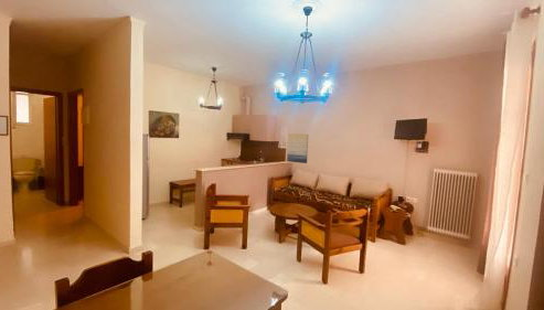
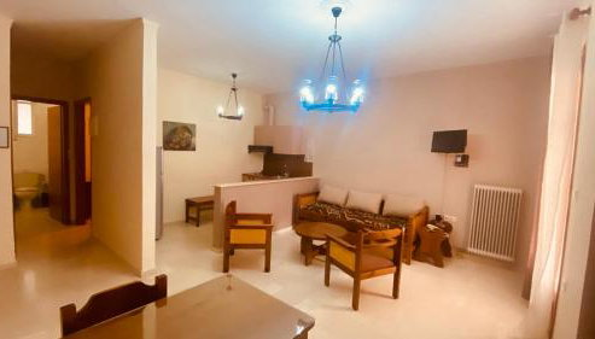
- wall art [286,132,309,164]
